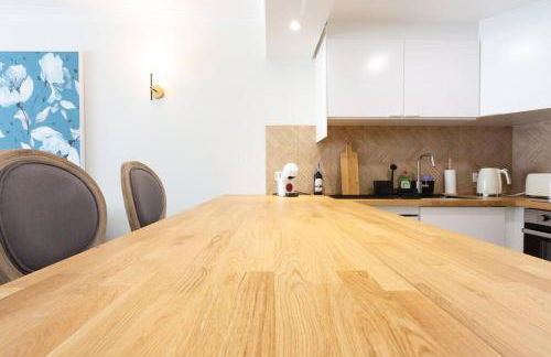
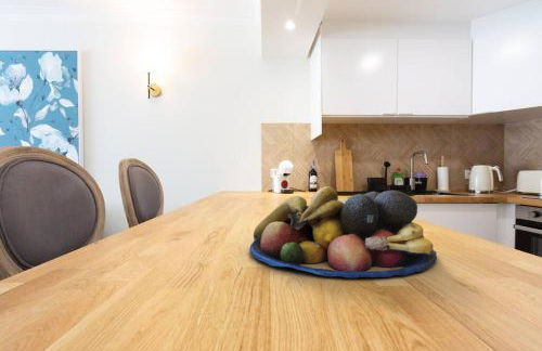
+ fruit bowl [248,185,438,278]
